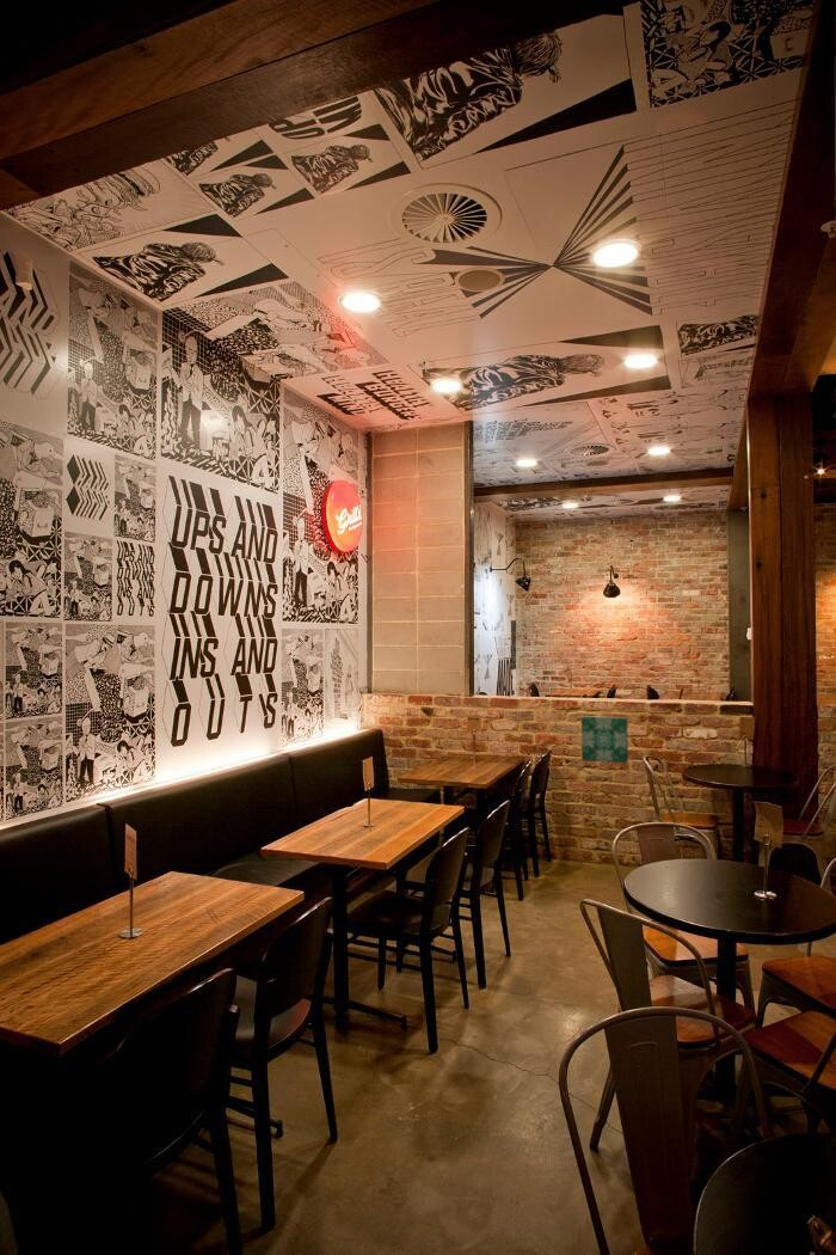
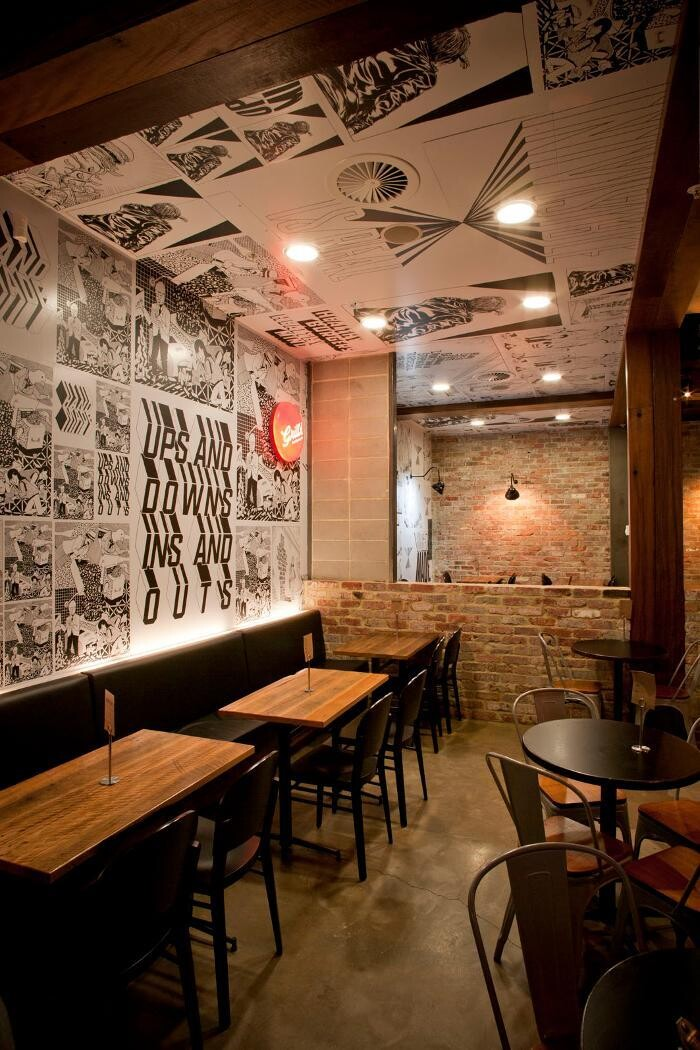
- wall art [580,715,629,765]
